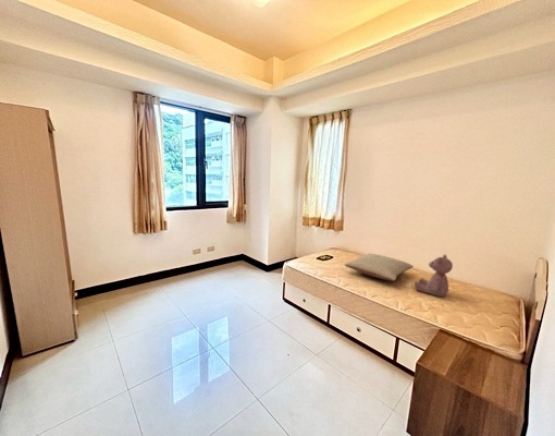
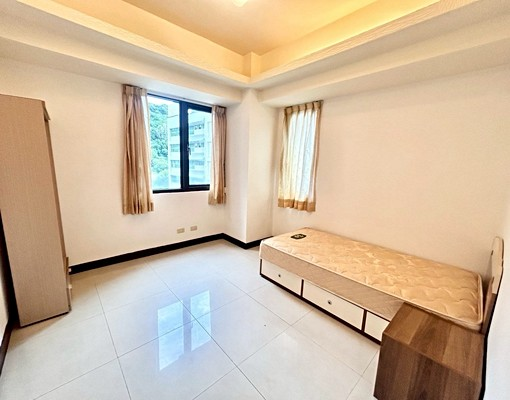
- pillow [344,253,415,282]
- teddy bear [414,253,454,298]
